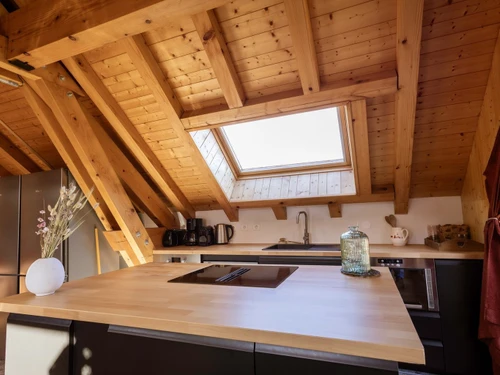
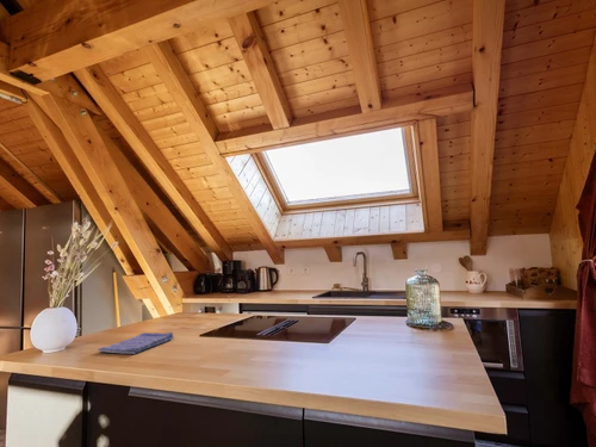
+ dish towel [97,331,175,355]
